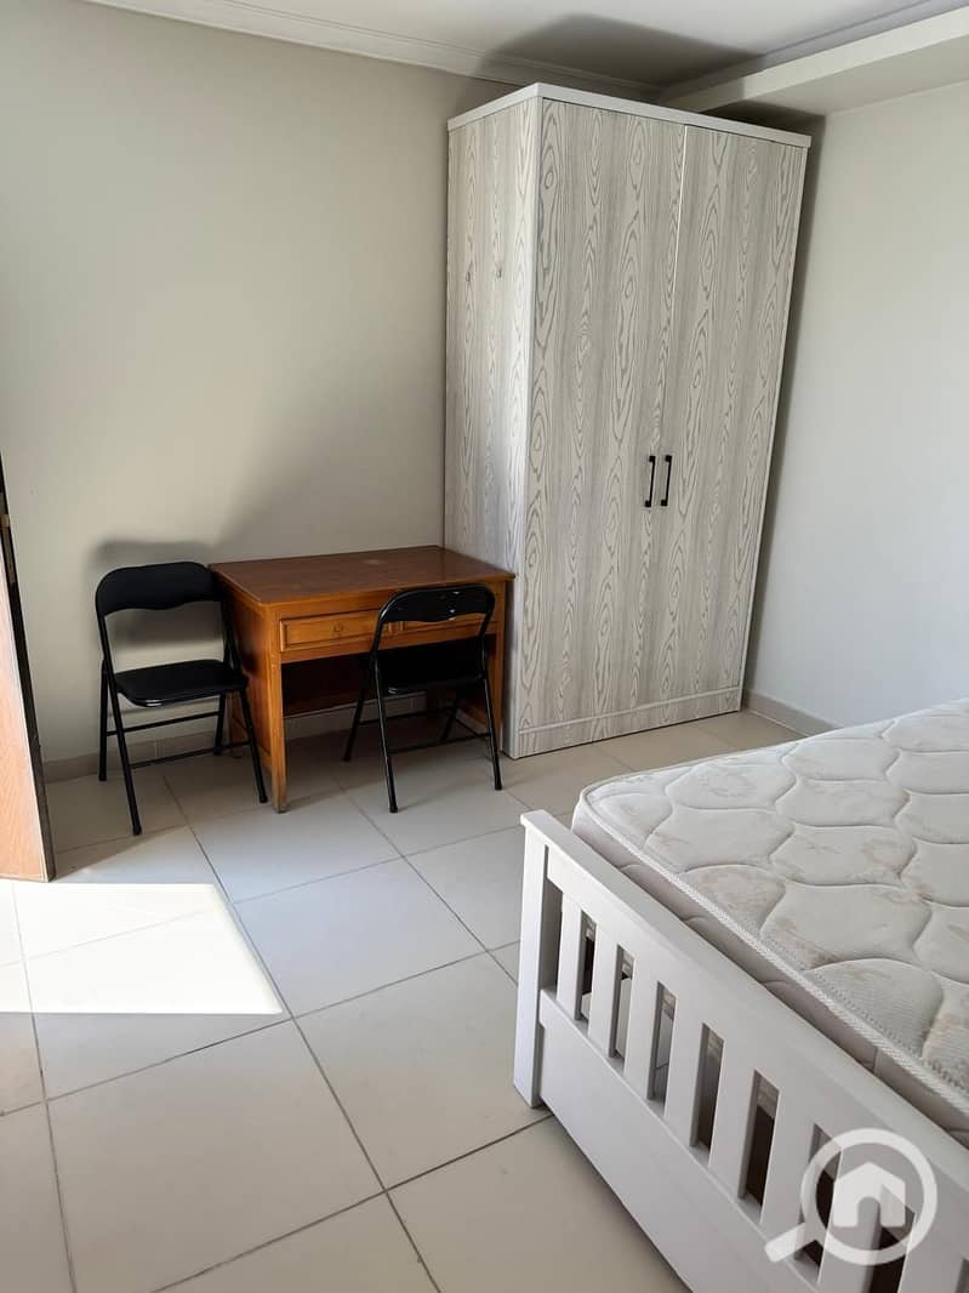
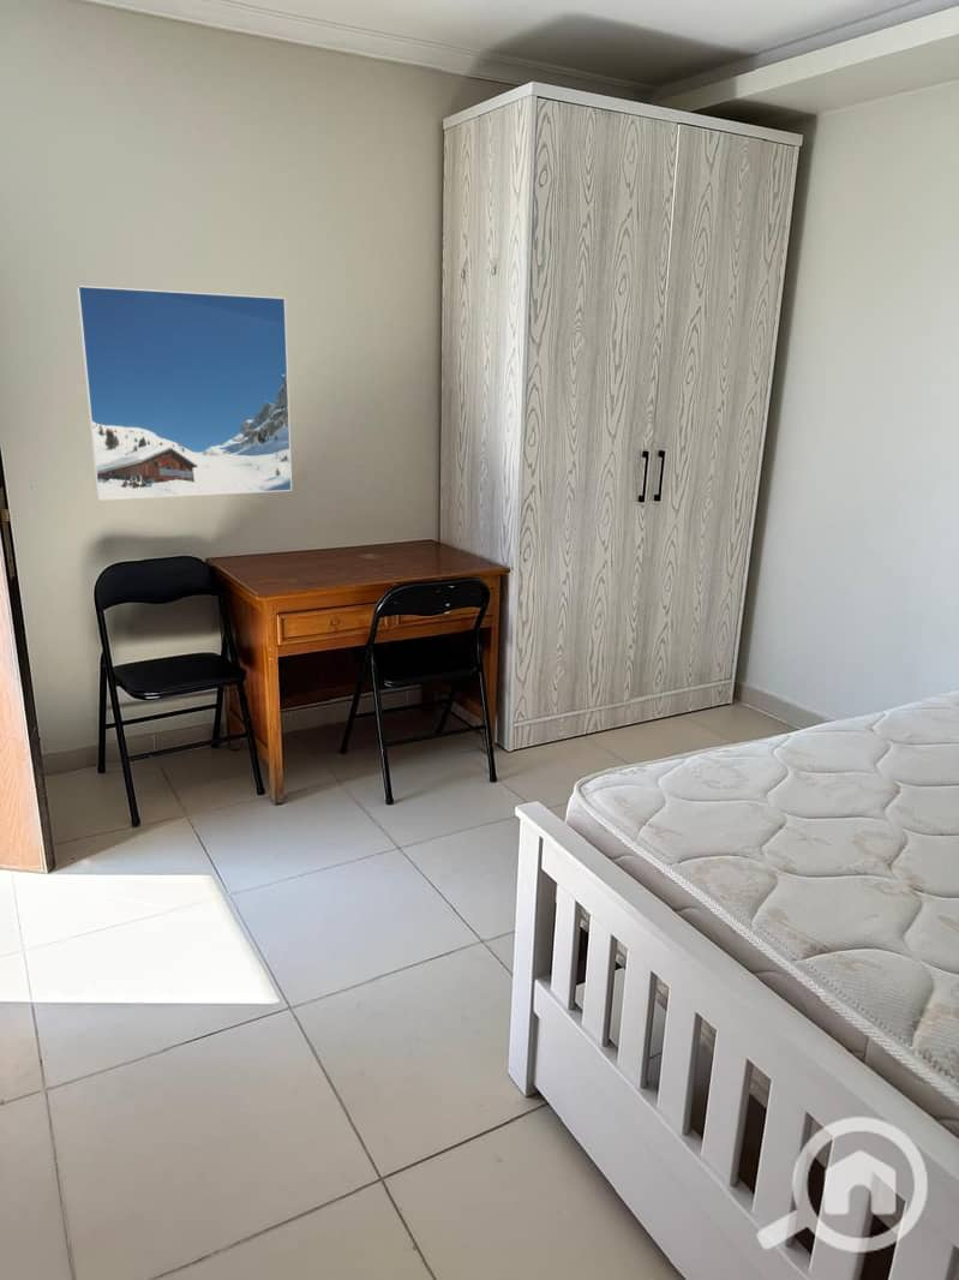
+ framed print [76,285,293,502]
